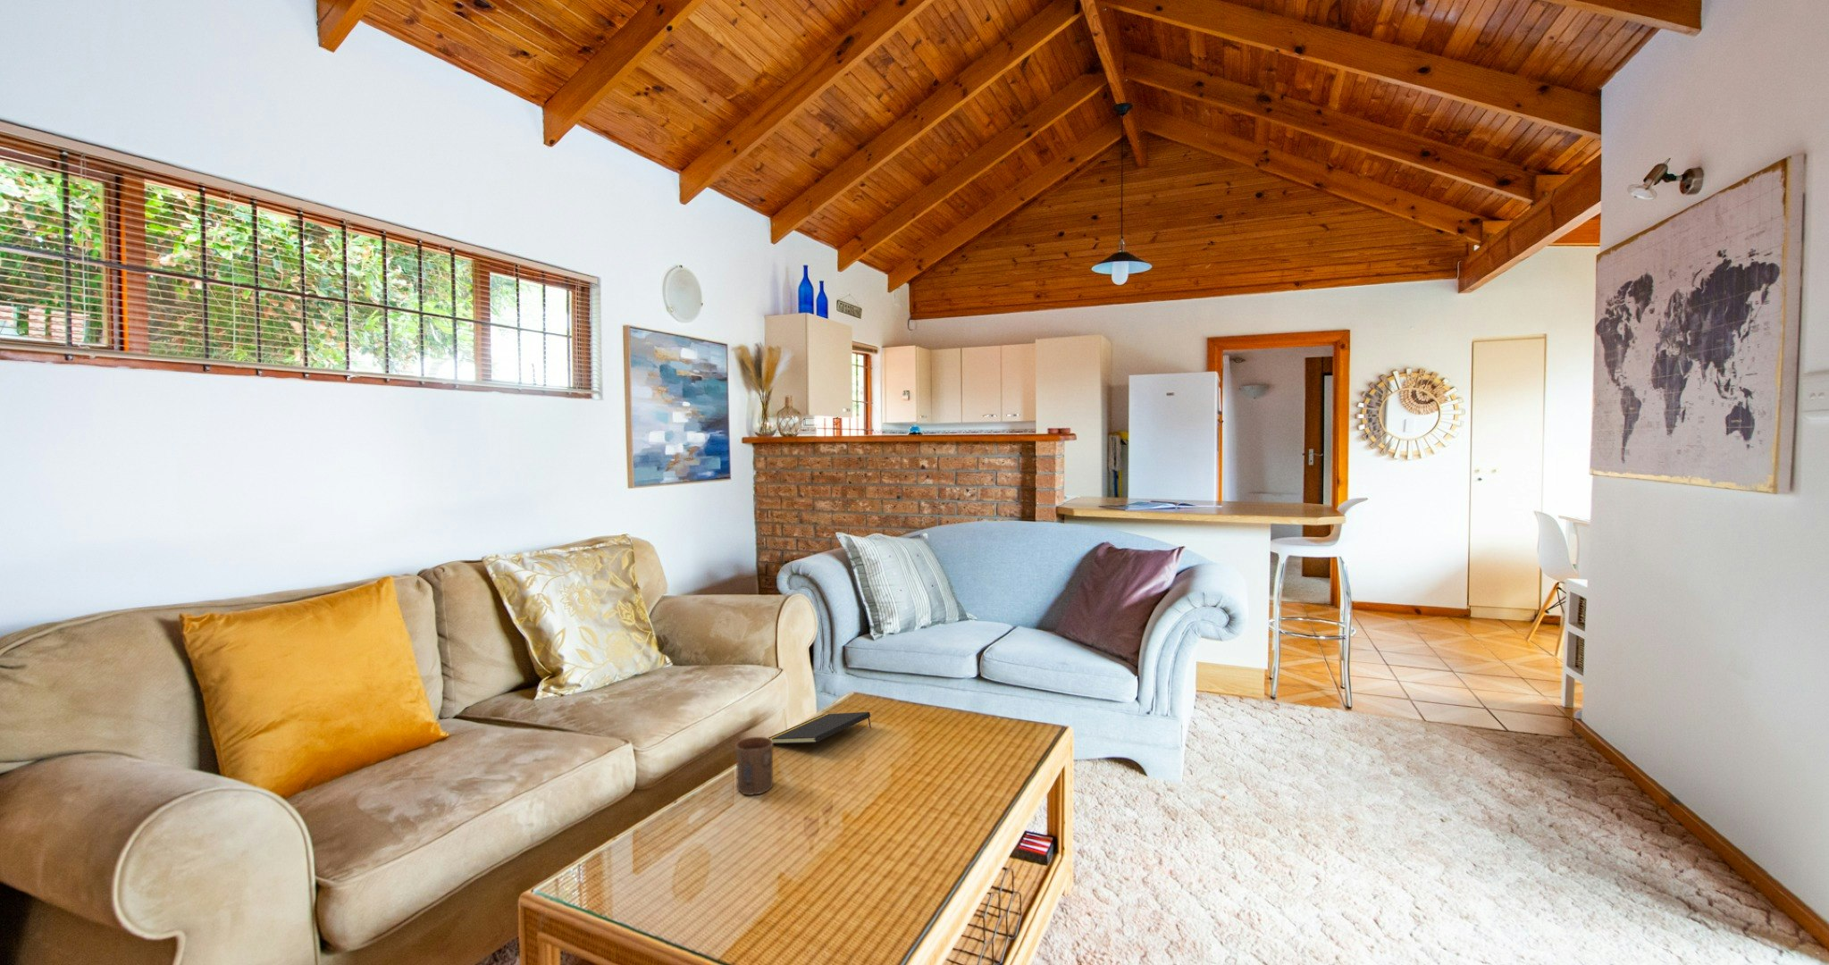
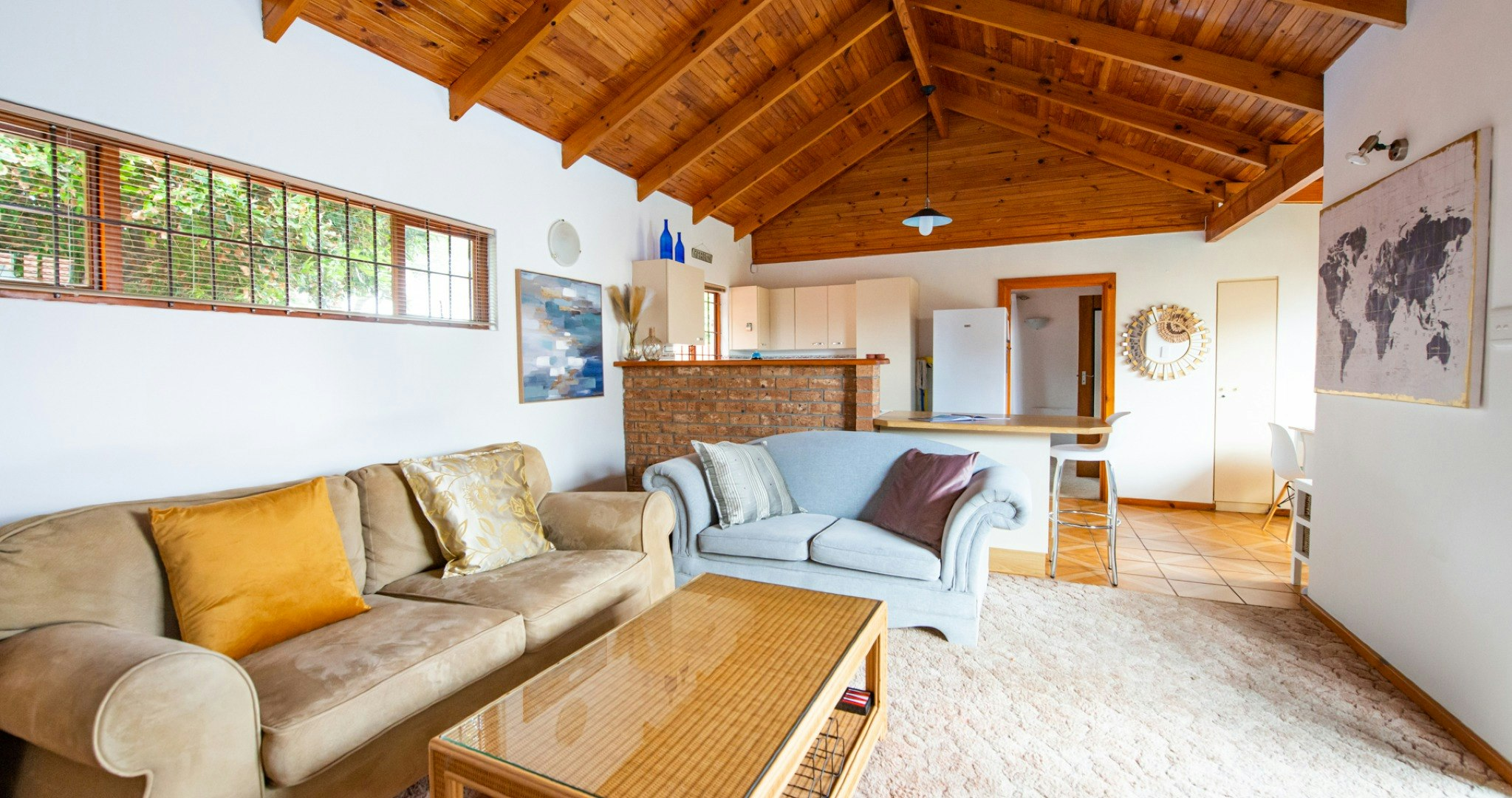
- notepad [767,711,872,745]
- cup [734,736,774,796]
